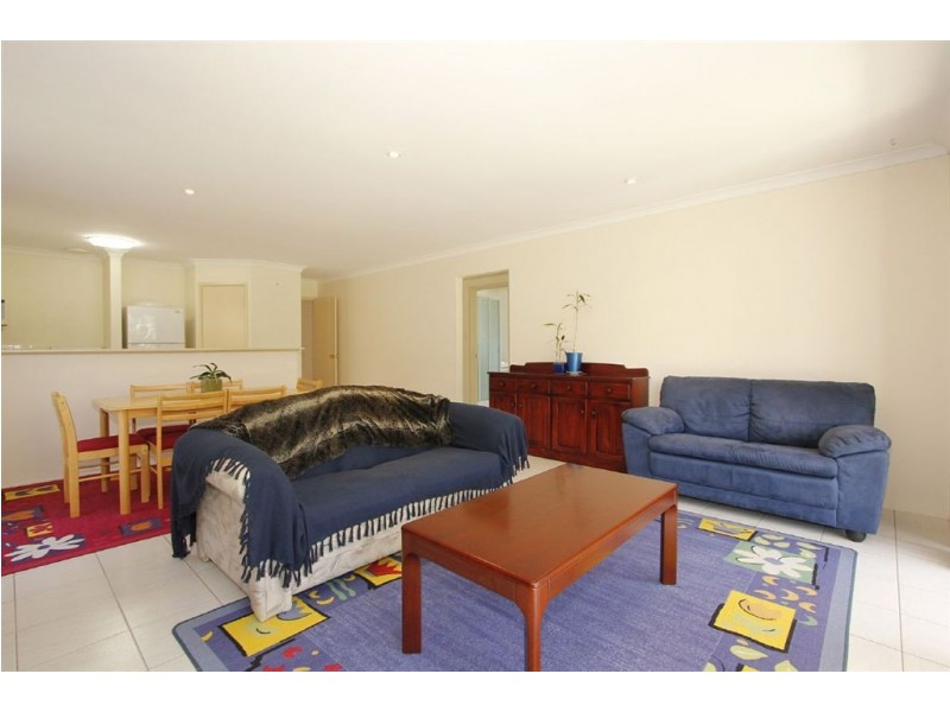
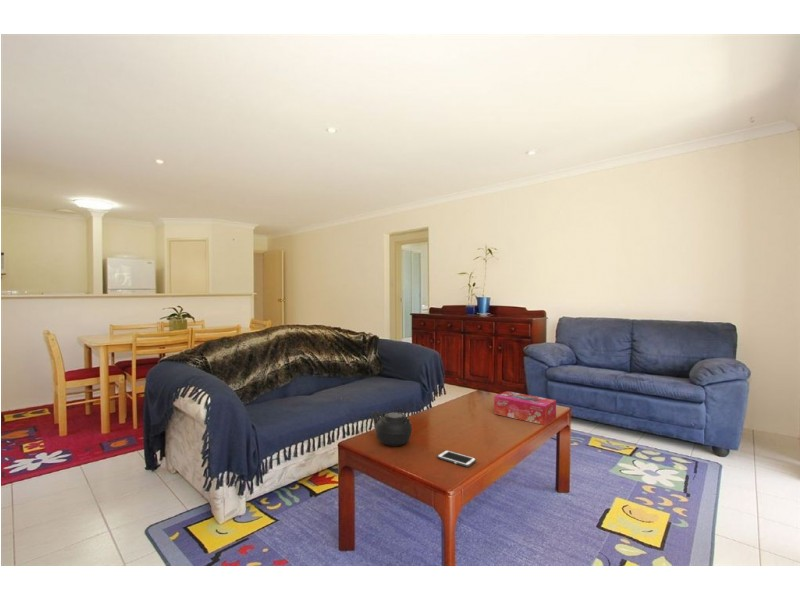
+ cell phone [436,449,477,468]
+ teapot [370,410,413,447]
+ tissue box [493,390,557,426]
